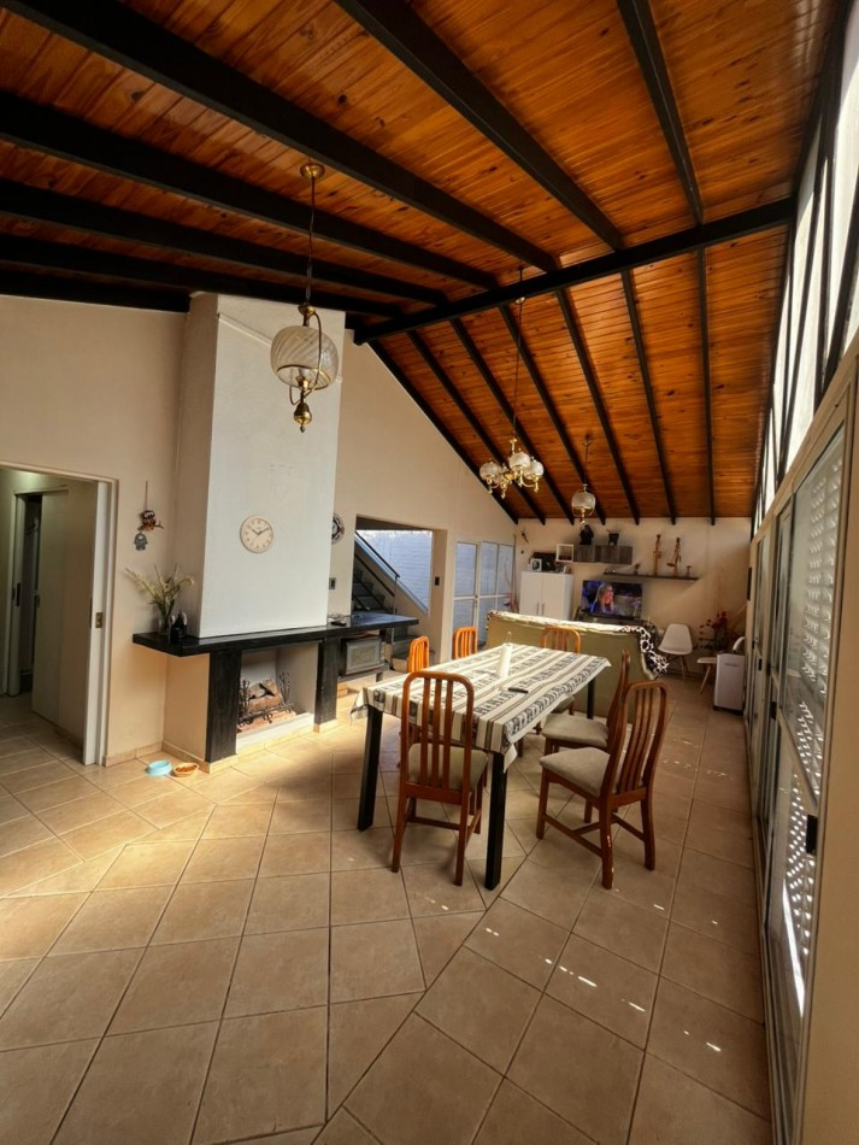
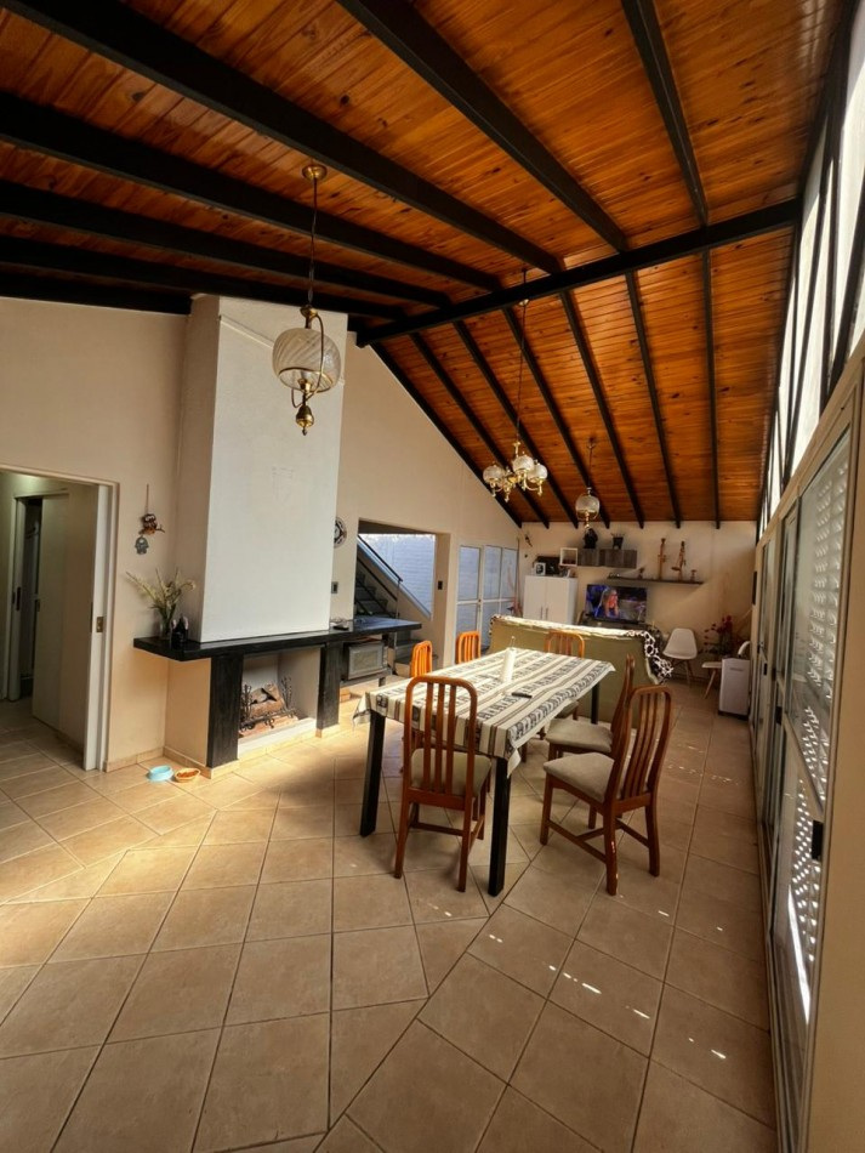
- wall clock [239,513,276,554]
